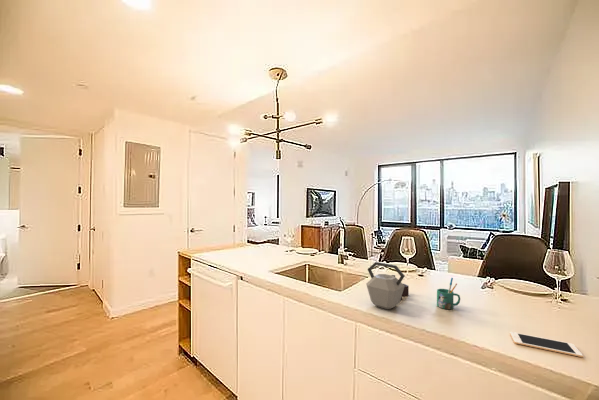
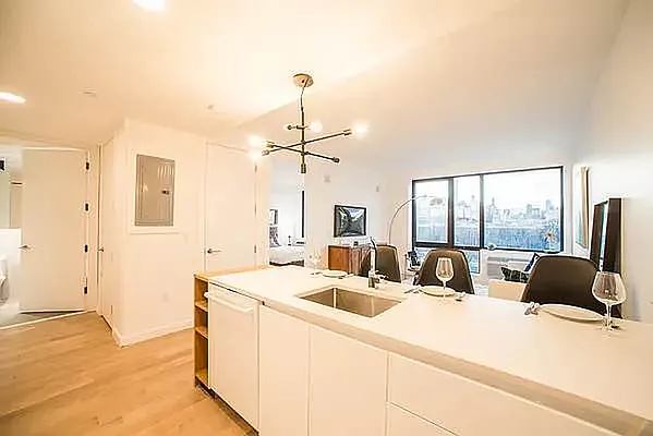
- cell phone [509,331,584,358]
- mug [436,277,461,310]
- kettle [365,261,410,310]
